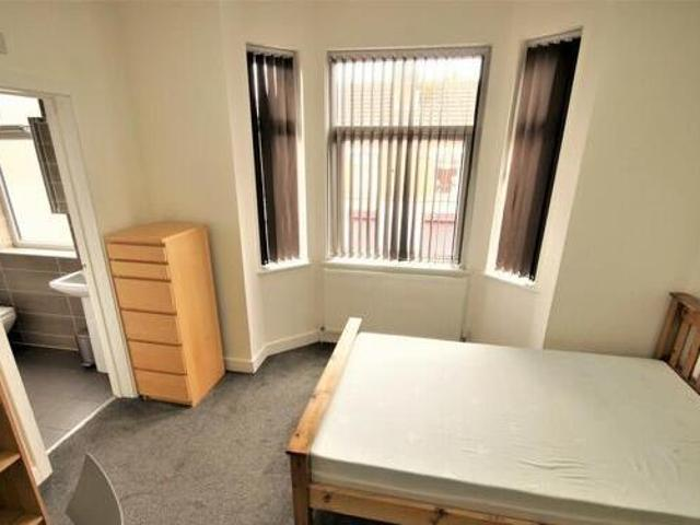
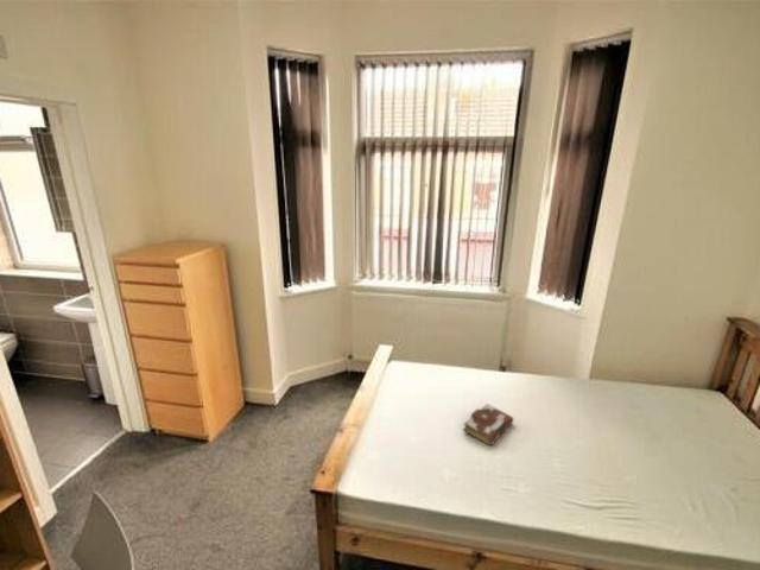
+ book [462,403,514,446]
